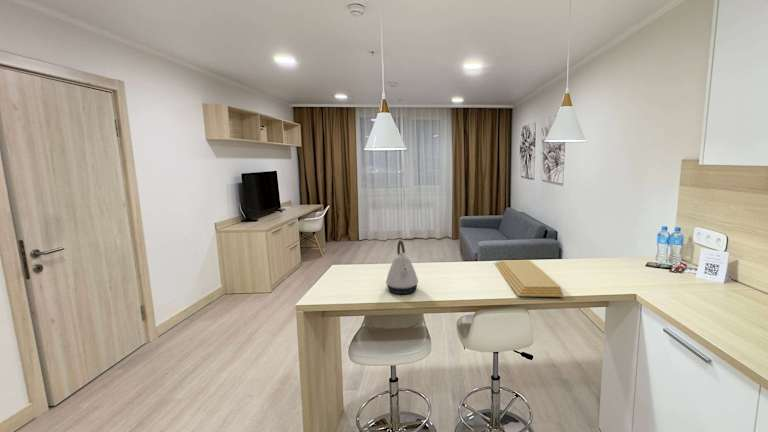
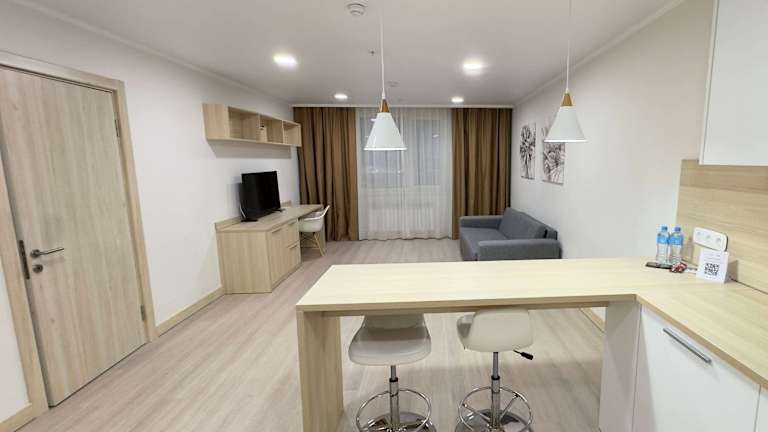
- kettle [385,239,419,295]
- cutting board [493,259,565,298]
